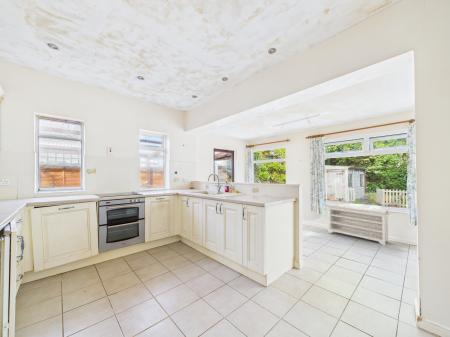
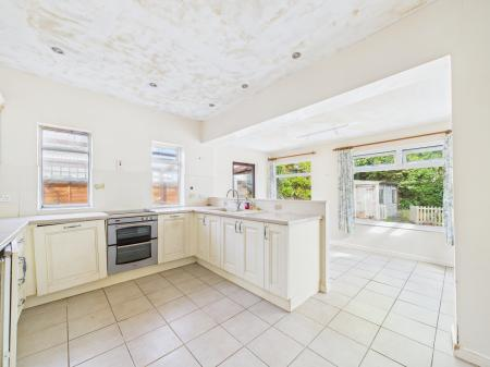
- bench [326,202,391,246]
